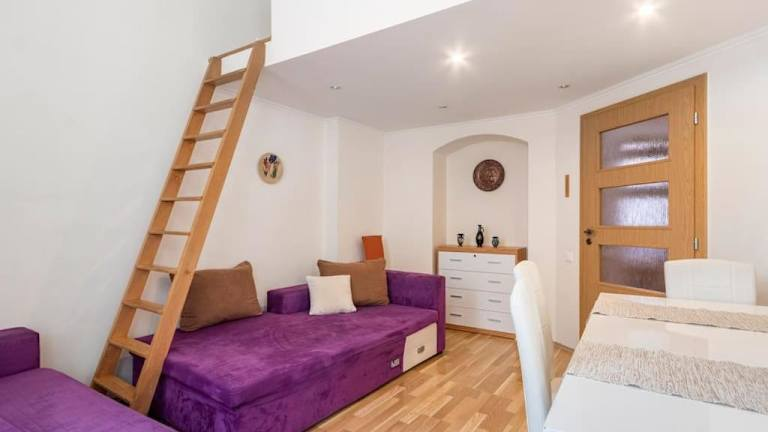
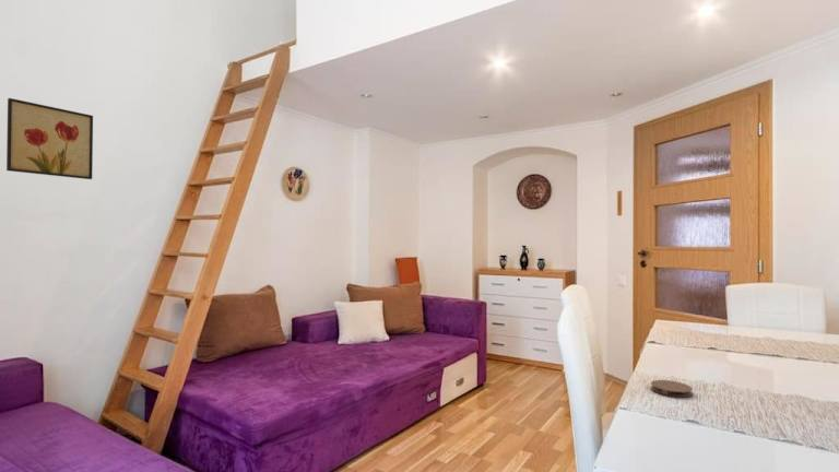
+ wall art [5,97,94,180]
+ coaster [650,379,694,399]
